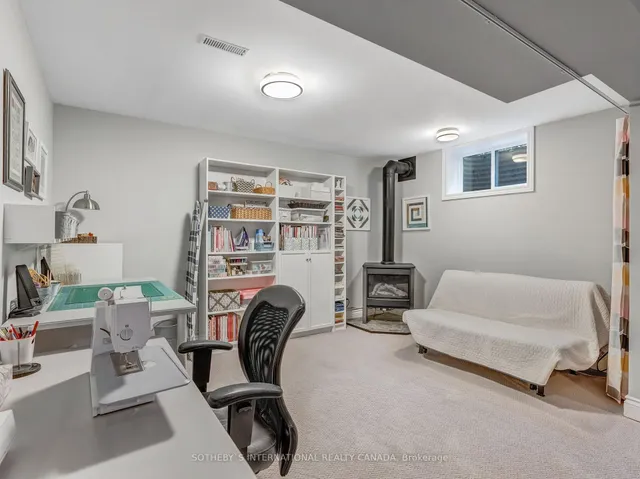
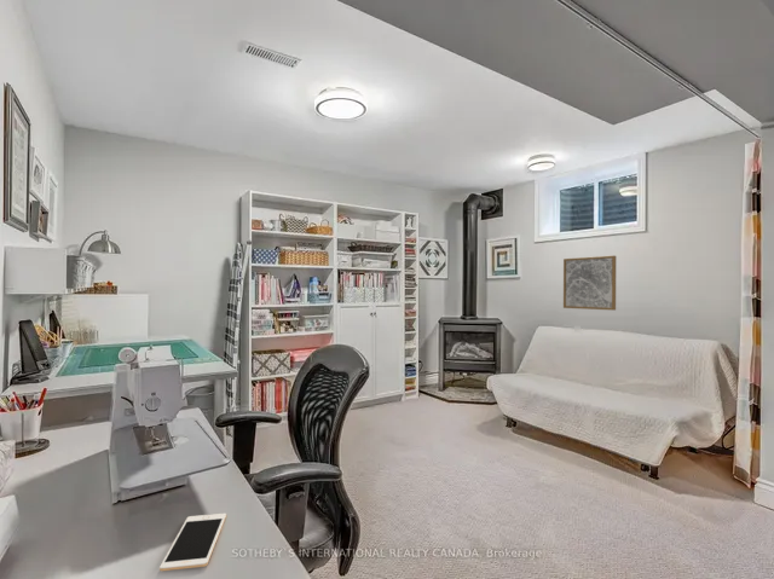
+ wall art [562,255,617,312]
+ cell phone [158,513,227,572]
